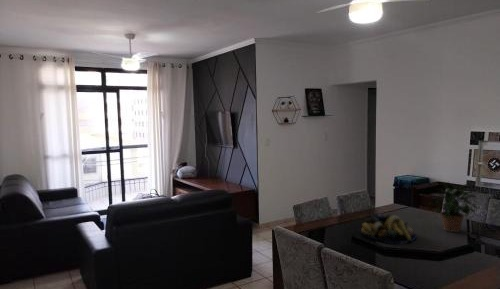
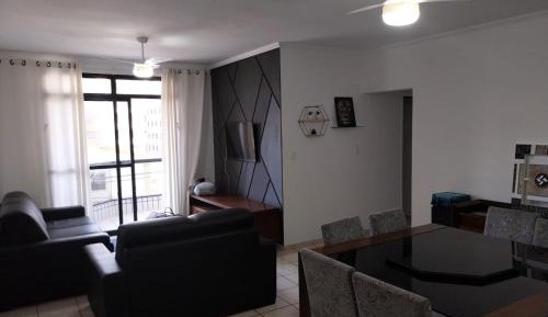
- potted plant [426,180,479,233]
- fruit bowl [360,212,417,245]
